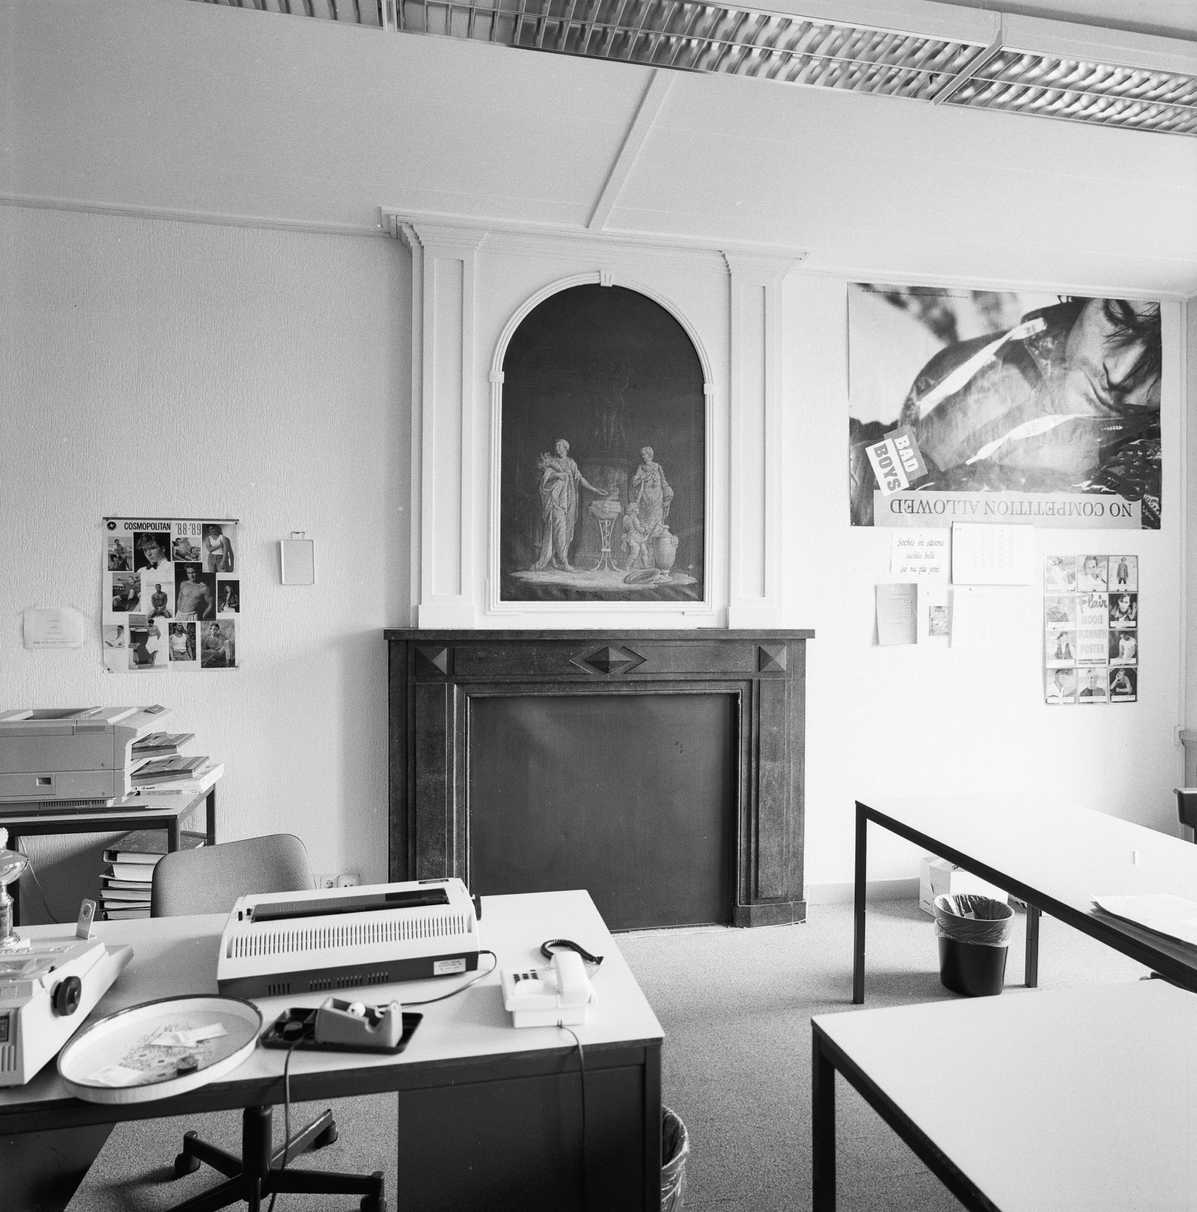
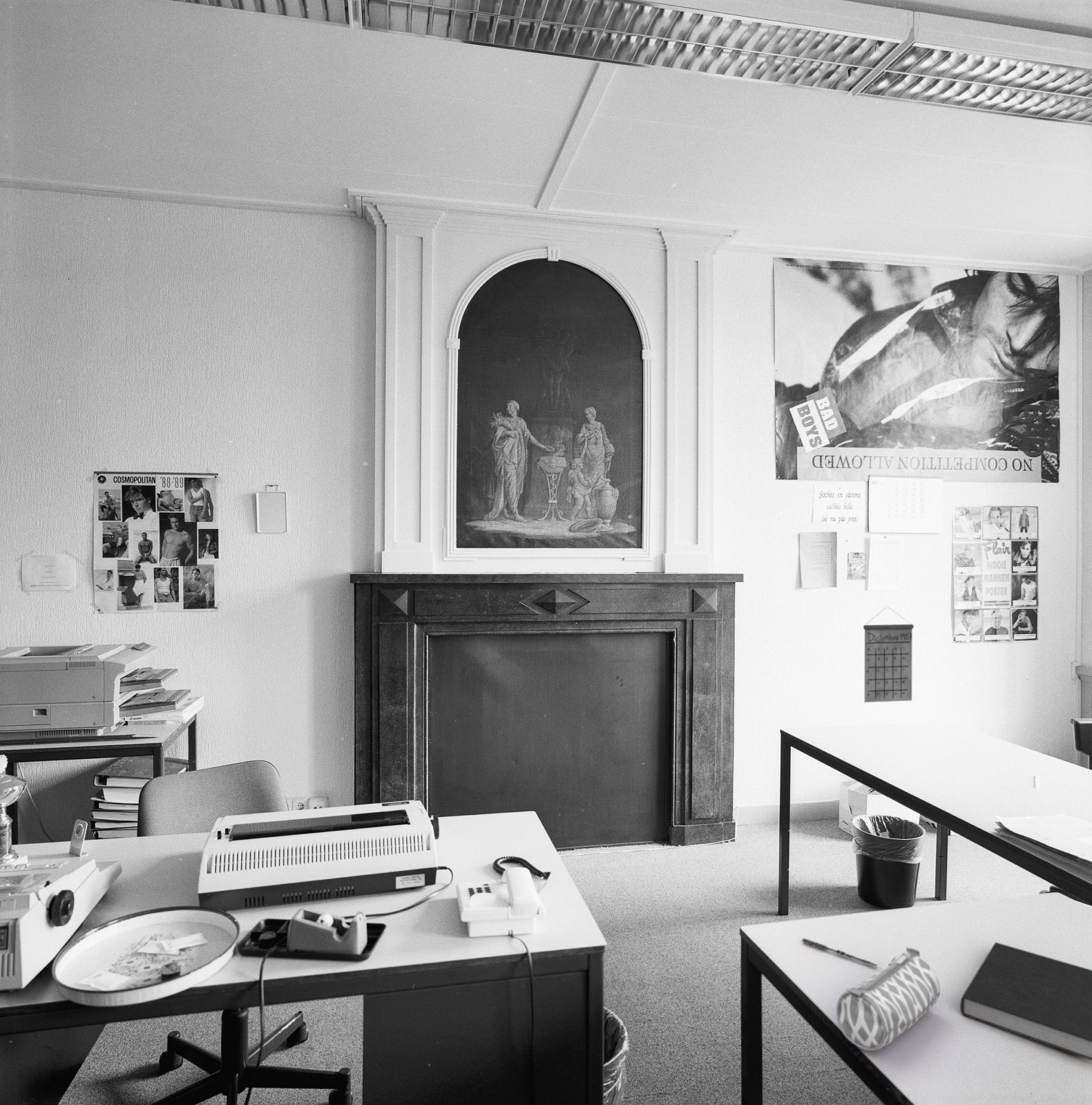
+ notebook [959,941,1092,1061]
+ pencil case [836,946,941,1052]
+ calendar [863,607,914,703]
+ pen [801,938,878,968]
